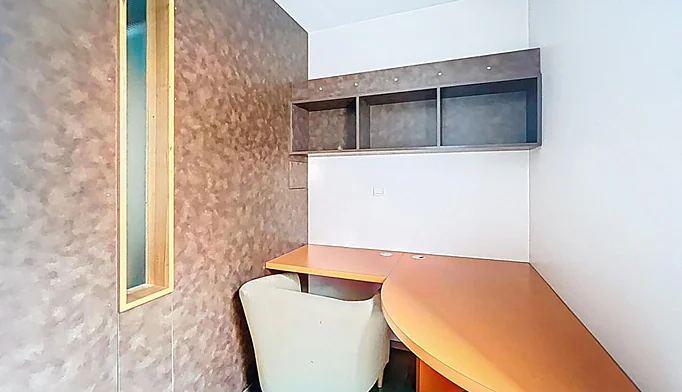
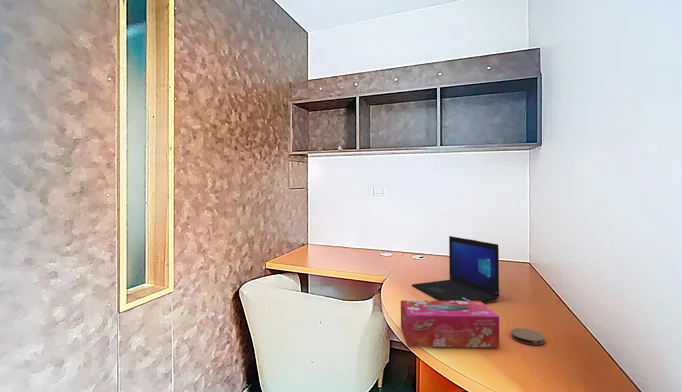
+ coaster [510,327,546,346]
+ tissue box [400,299,500,349]
+ laptop [411,235,500,303]
